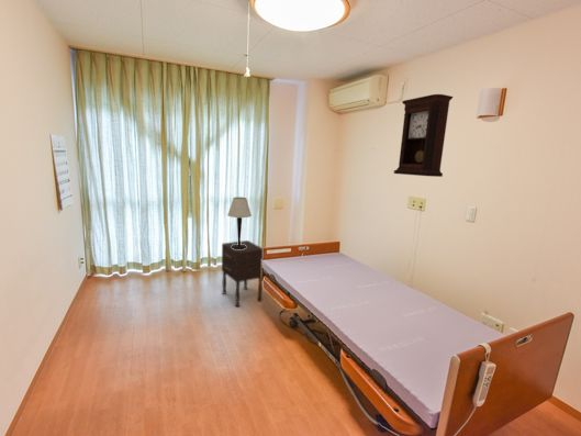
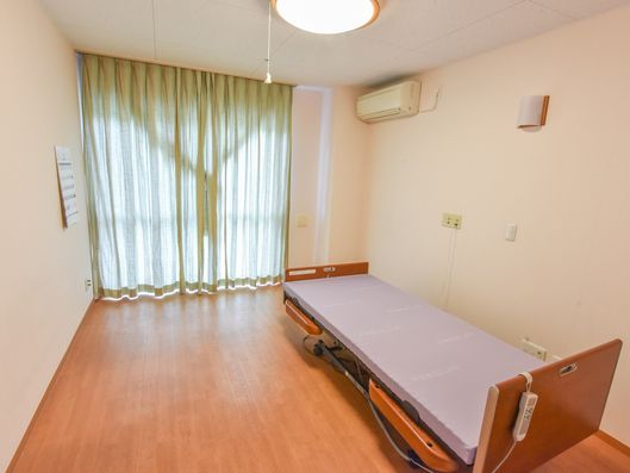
- pendulum clock [393,93,454,178]
- table lamp [226,197,253,249]
- nightstand [221,239,265,308]
